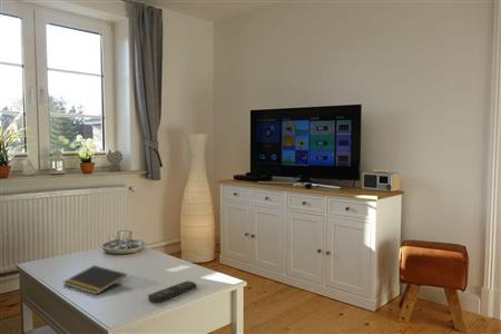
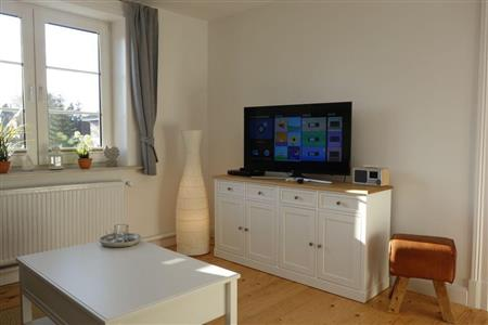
- notepad [63,264,128,296]
- remote control [147,281,197,303]
